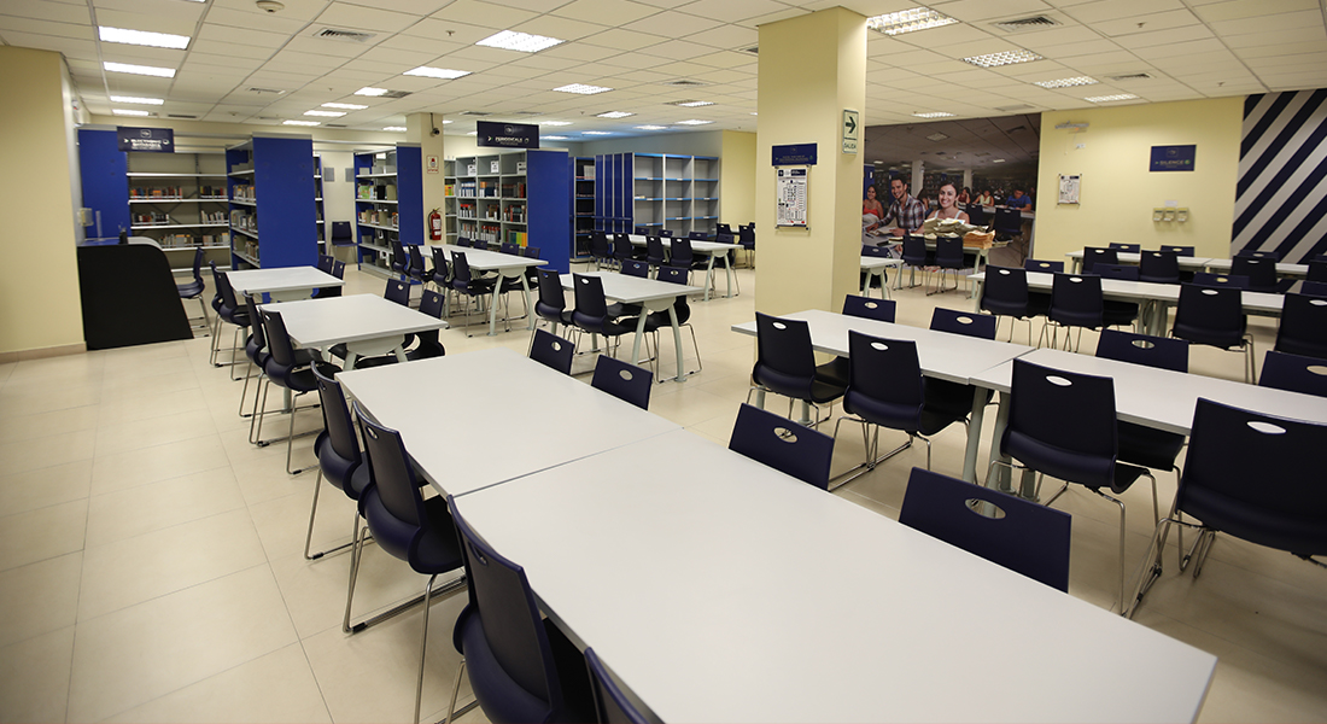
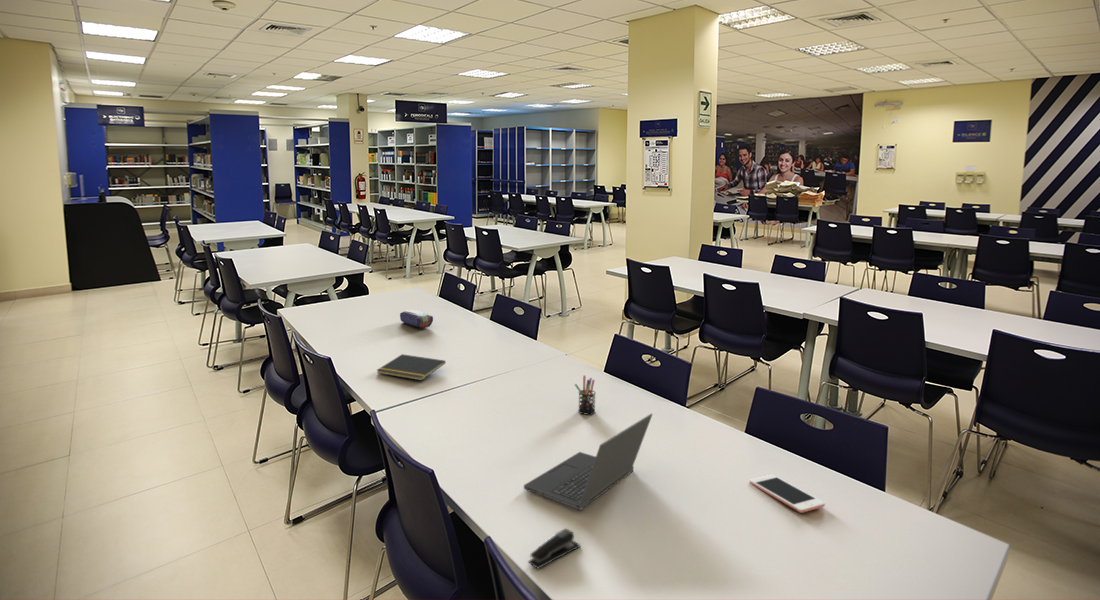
+ laptop computer [523,412,654,511]
+ notepad [376,353,446,382]
+ cell phone [749,474,826,514]
+ pencil case [399,309,434,329]
+ stapler [527,528,582,570]
+ pen holder [574,375,597,416]
